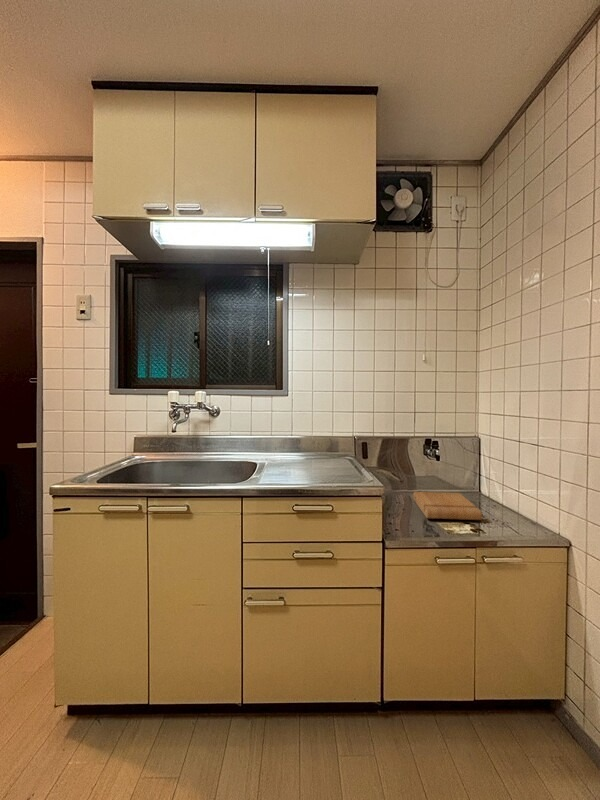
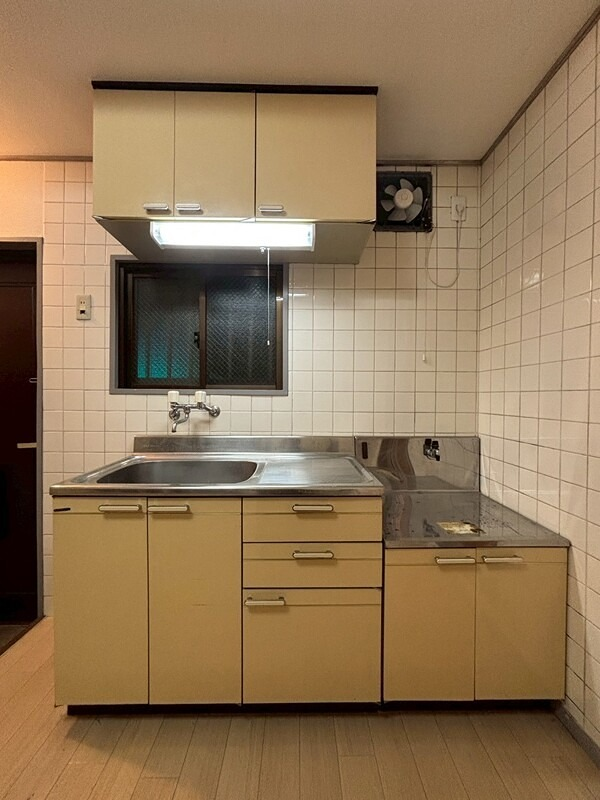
- cutting board [412,491,483,521]
